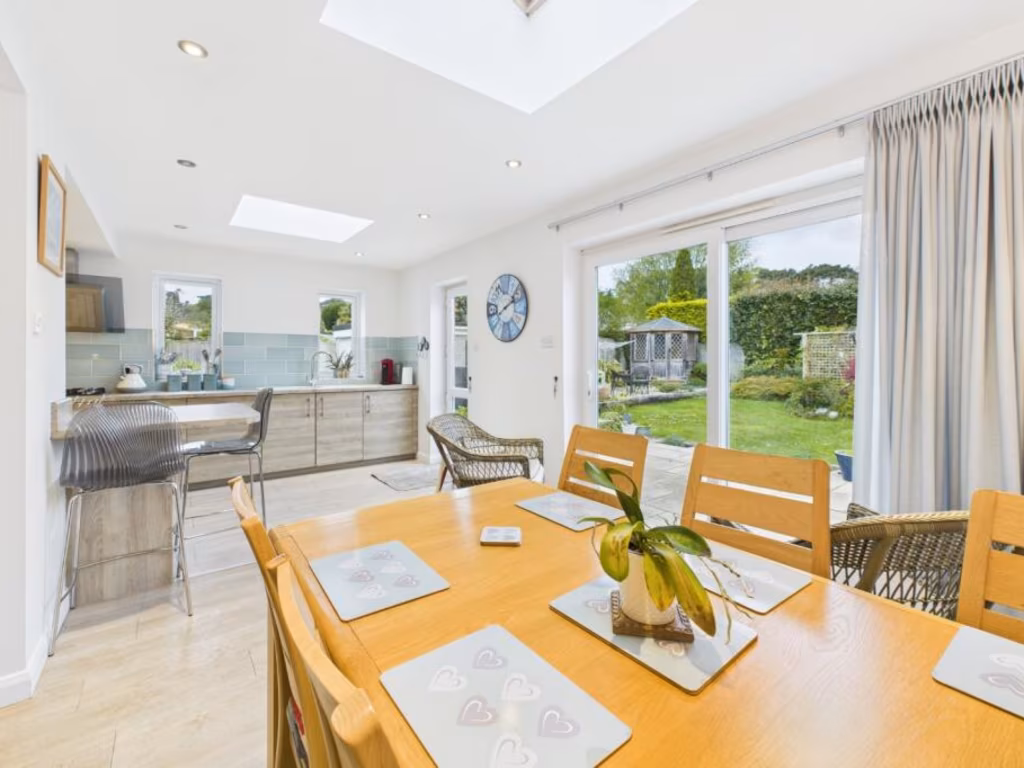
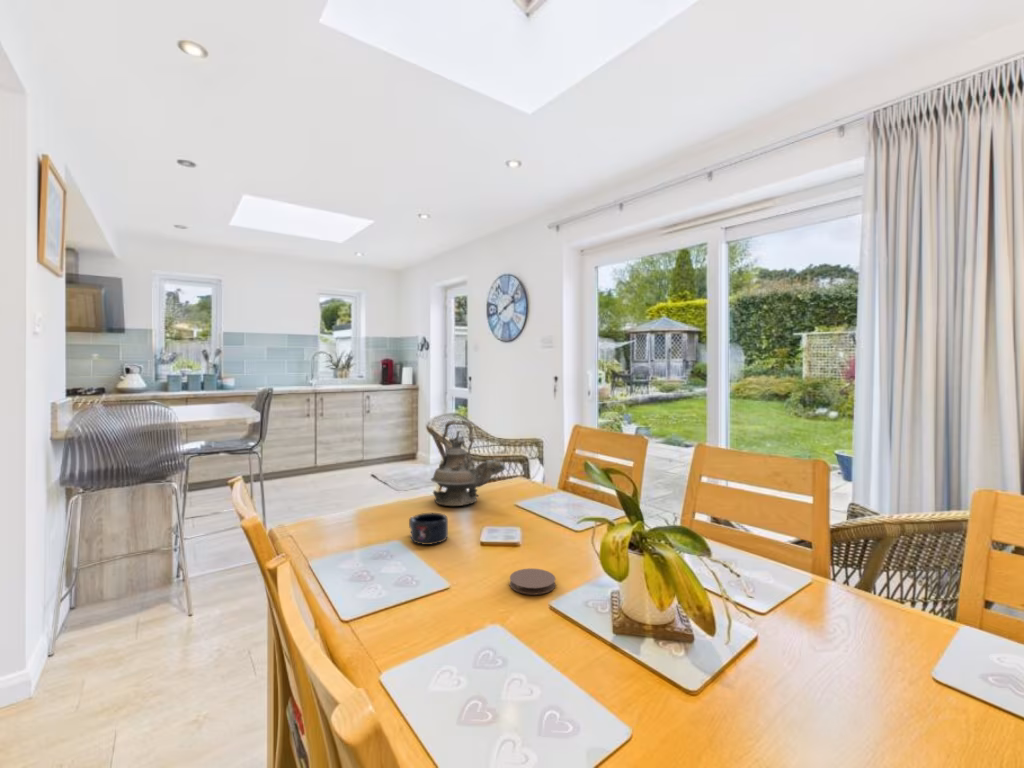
+ coaster [509,567,556,596]
+ mug [408,512,449,546]
+ teapot [430,420,507,507]
